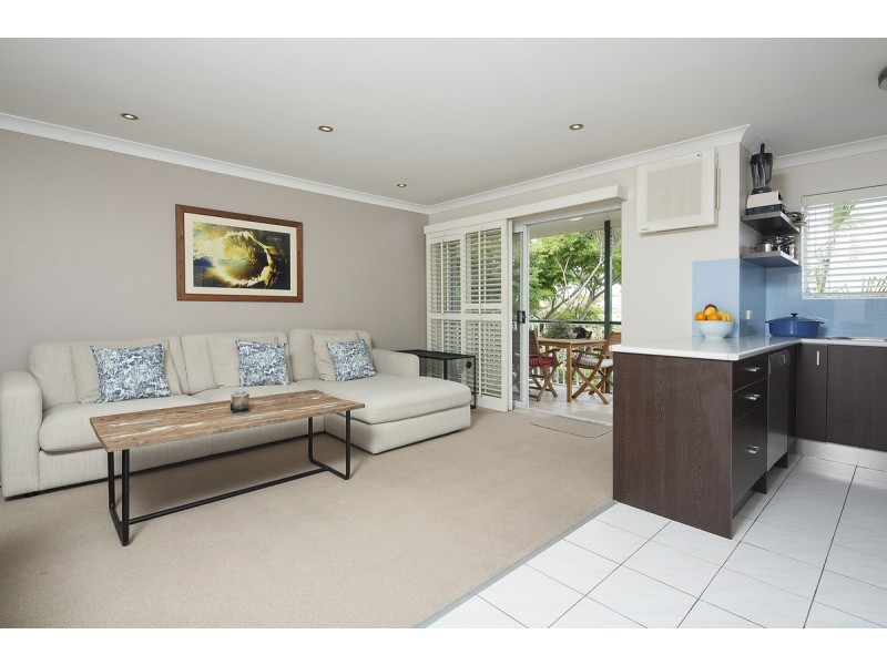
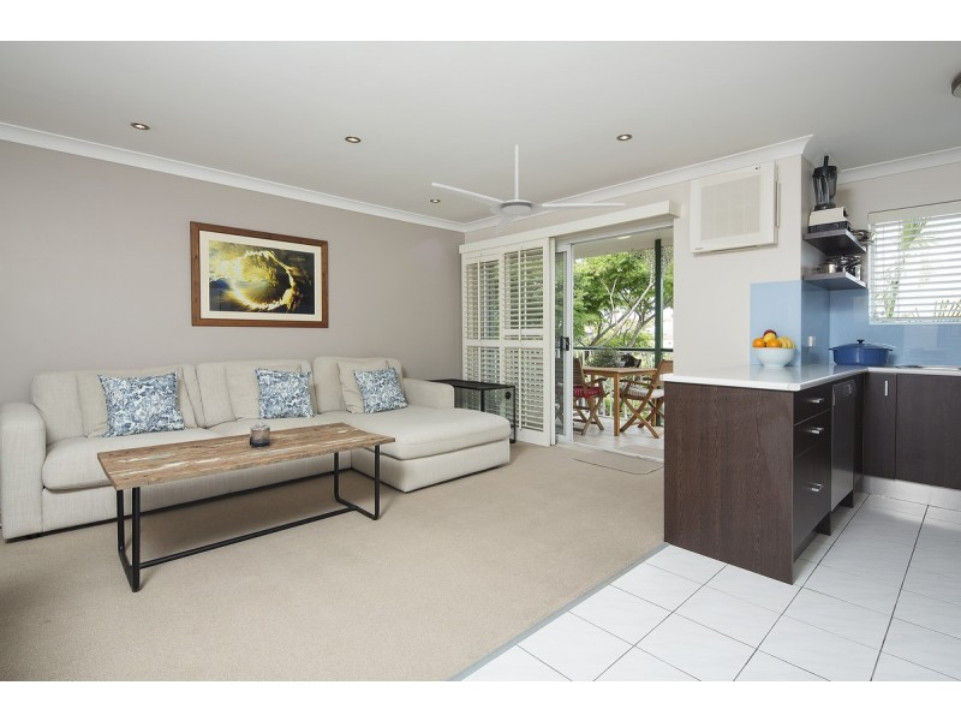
+ ceiling fan [431,143,627,236]
